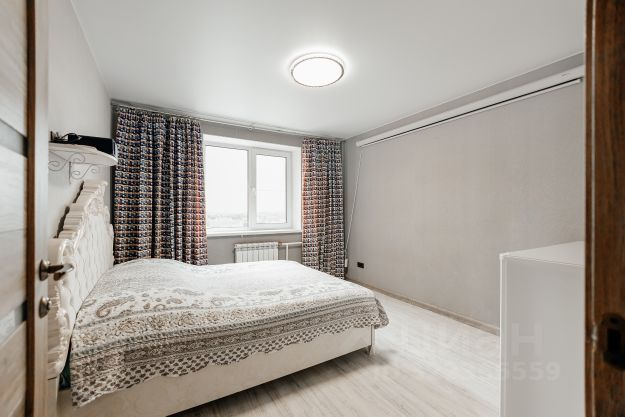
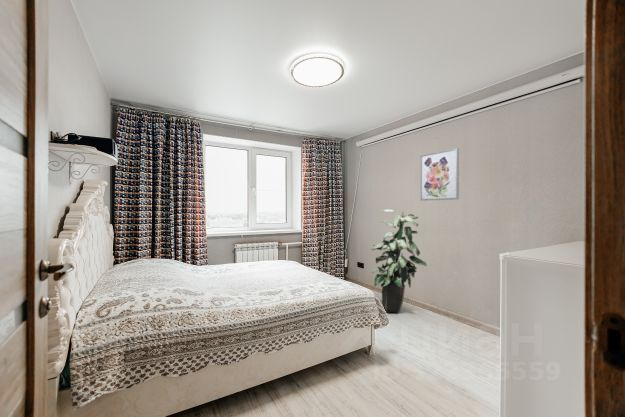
+ wall art [420,147,460,202]
+ indoor plant [370,208,428,314]
